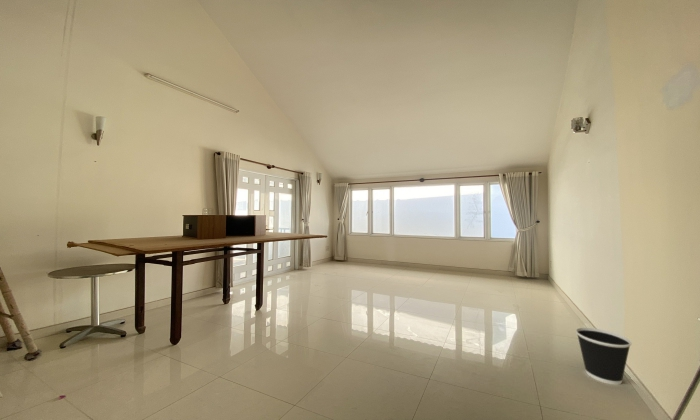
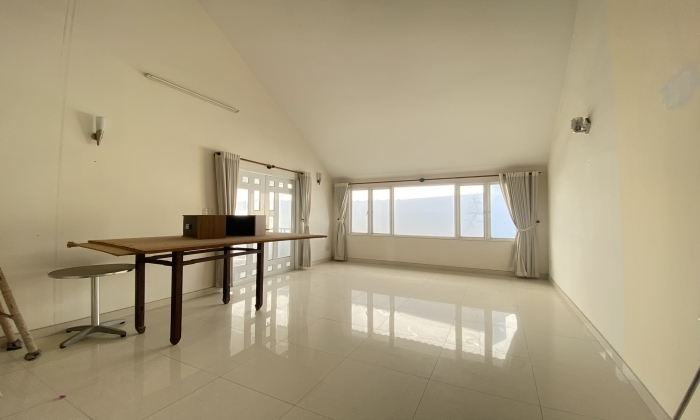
- wastebasket [575,327,632,385]
